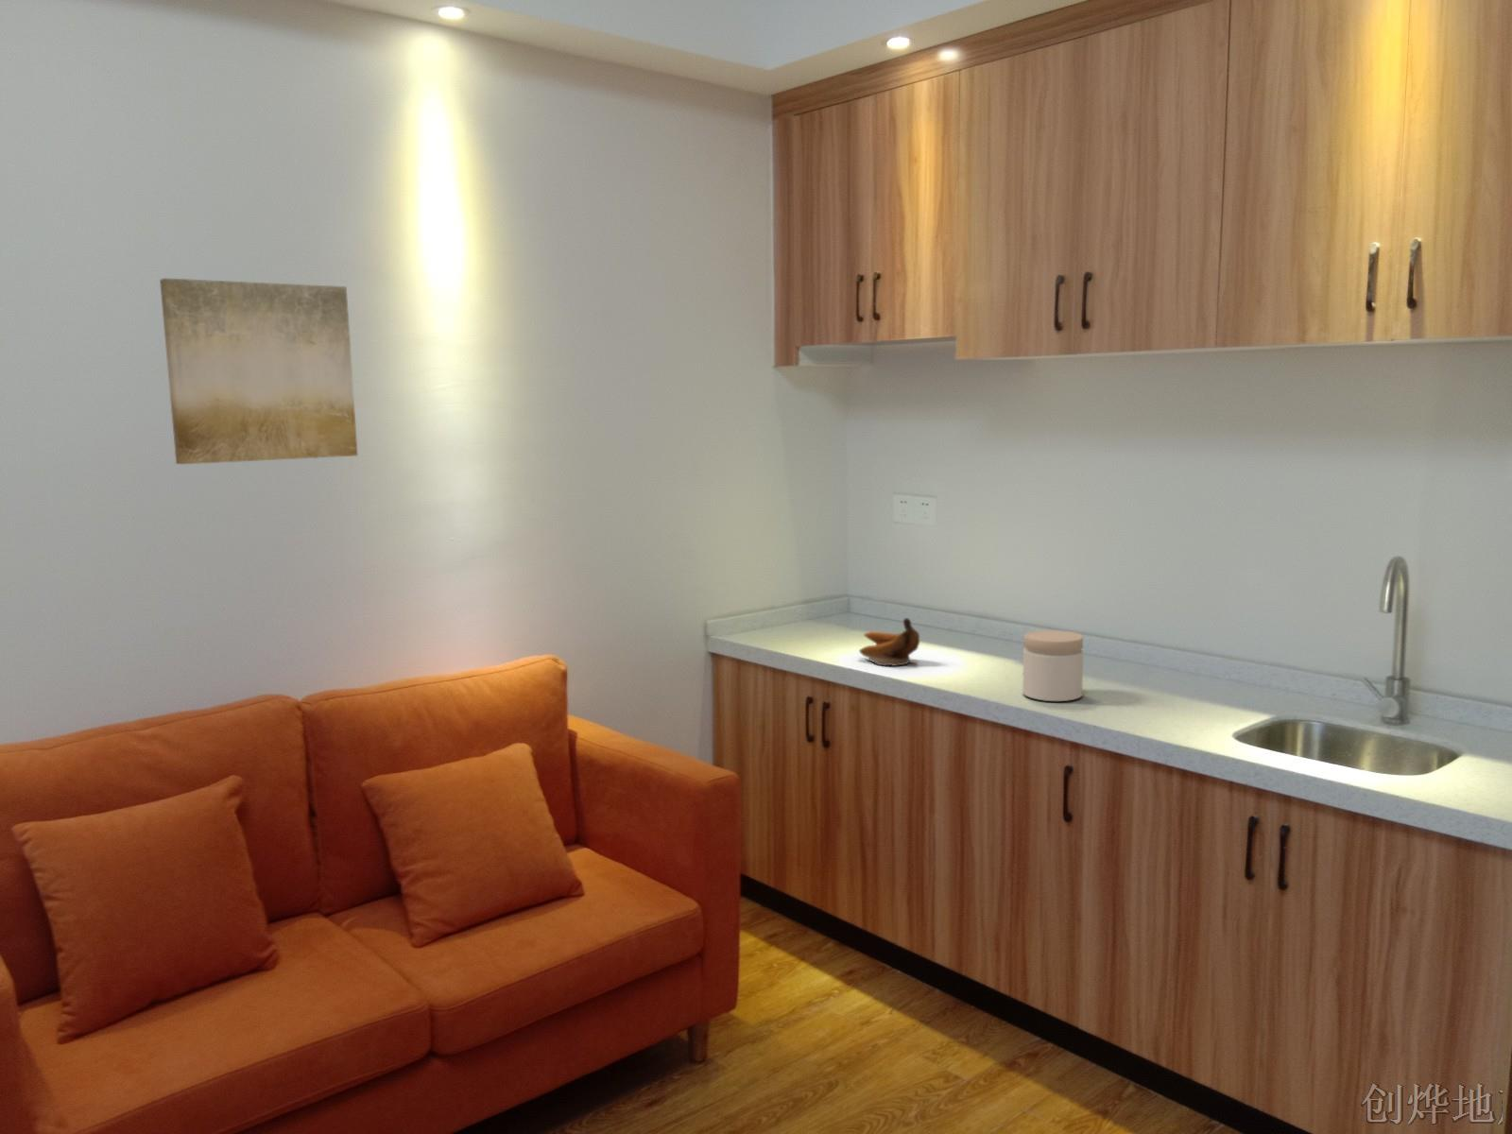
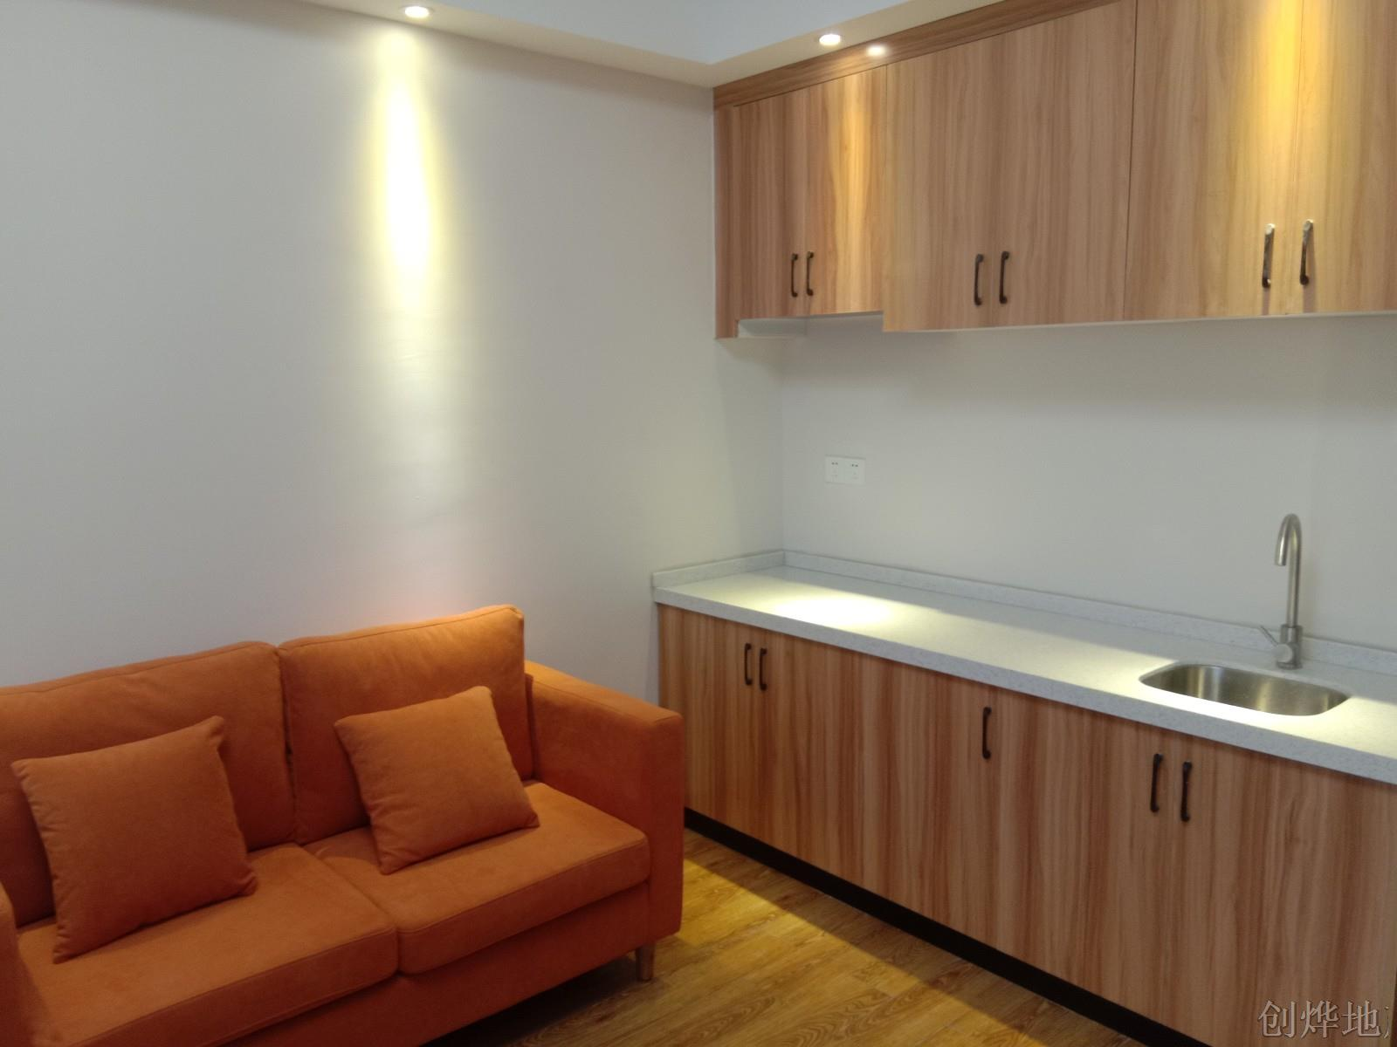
- jar [1021,629,1083,702]
- banana [858,617,920,667]
- wall art [158,276,358,465]
